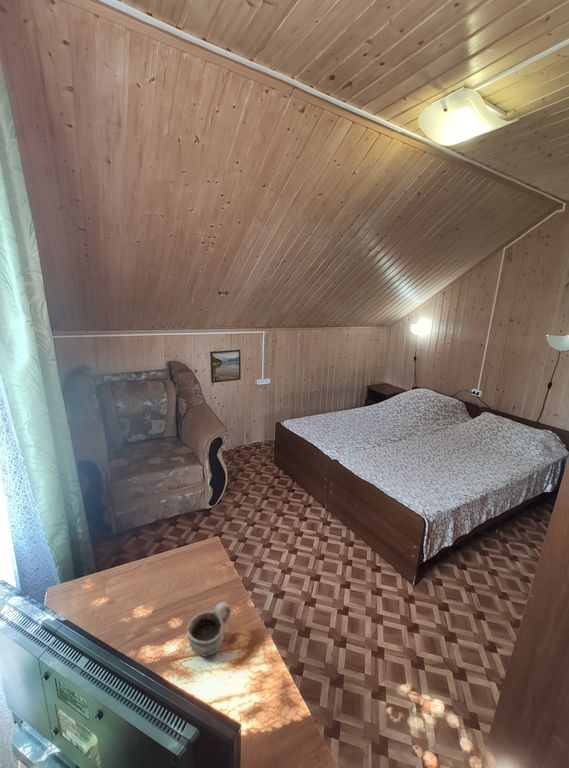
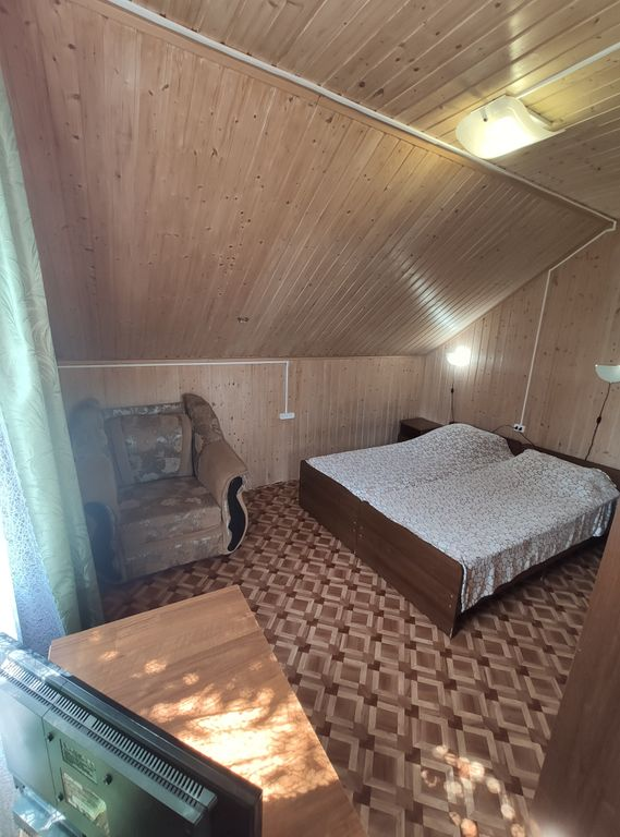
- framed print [209,349,242,384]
- mug [186,601,232,658]
